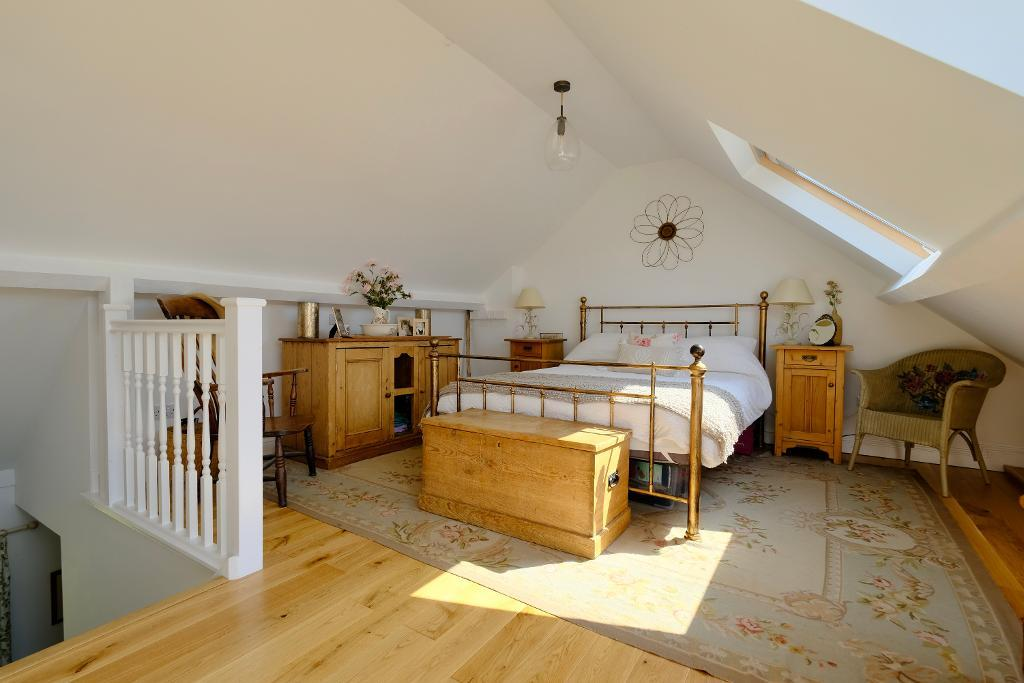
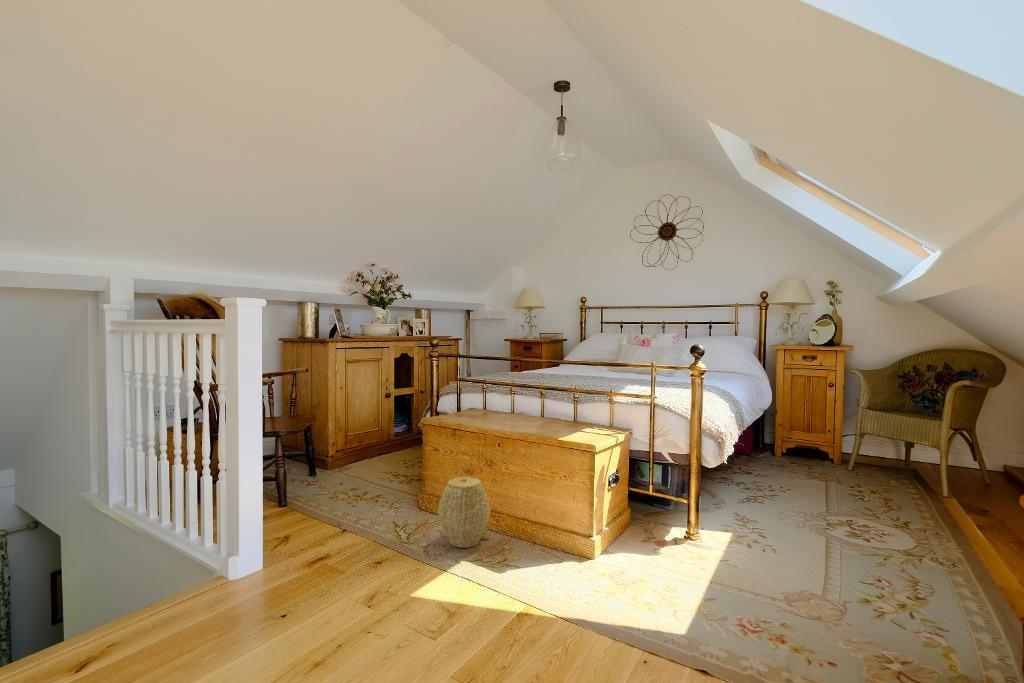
+ woven basket [437,476,491,548]
